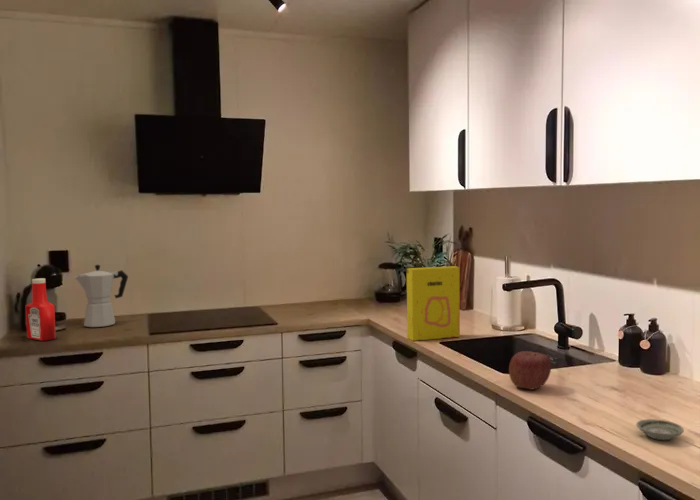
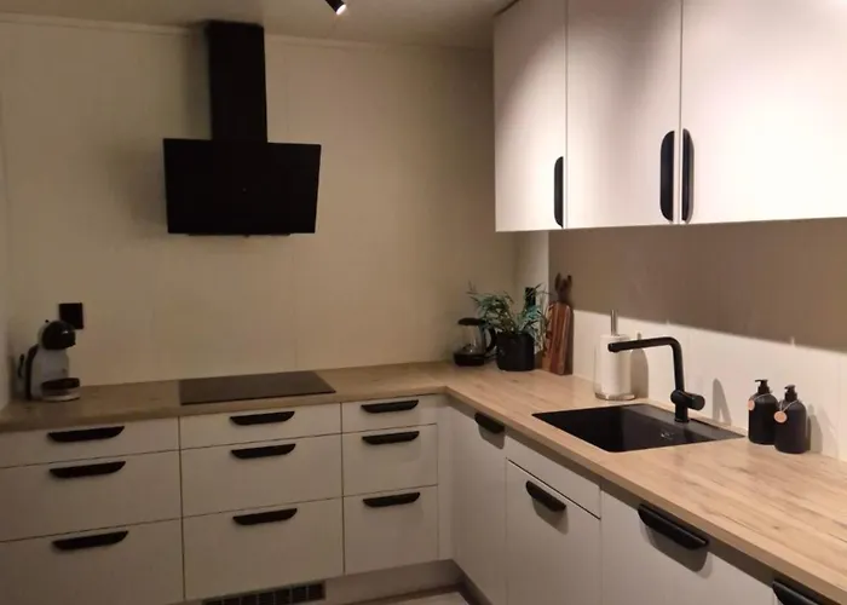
- soap bottle [25,277,57,342]
- cereal box [406,265,461,342]
- saucer [635,418,685,441]
- moka pot [73,264,129,328]
- apple [508,350,552,391]
